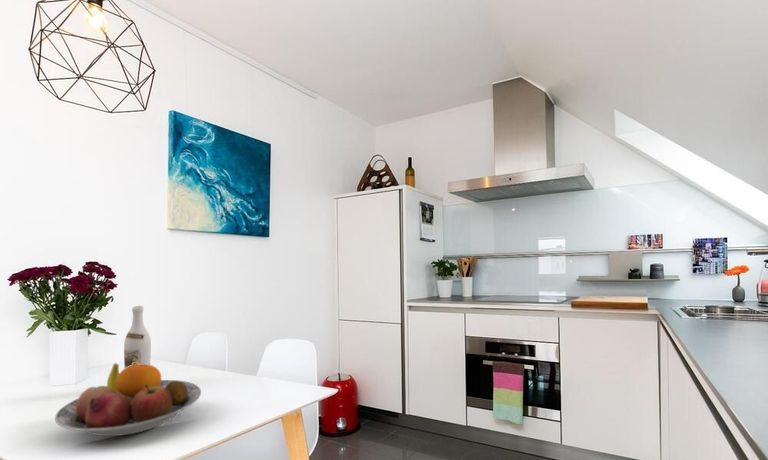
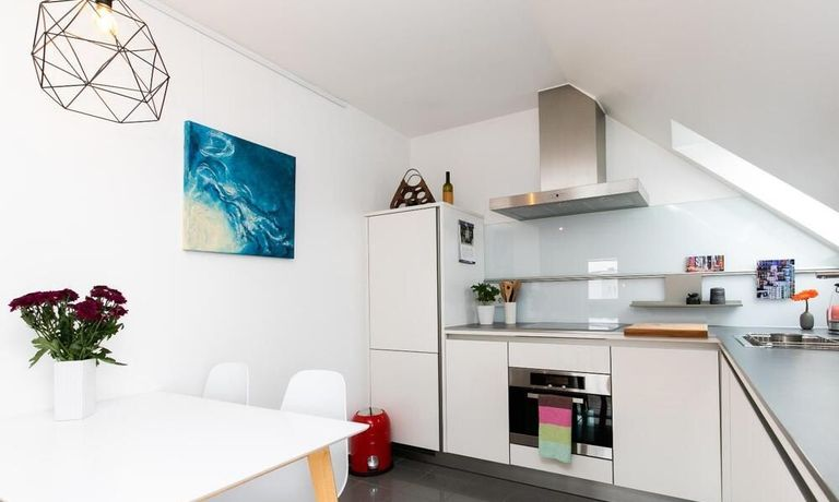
- fruit bowl [54,362,202,437]
- wine bottle [123,305,152,369]
